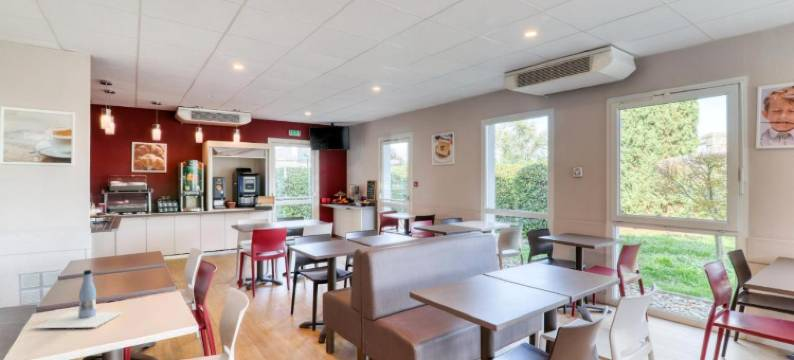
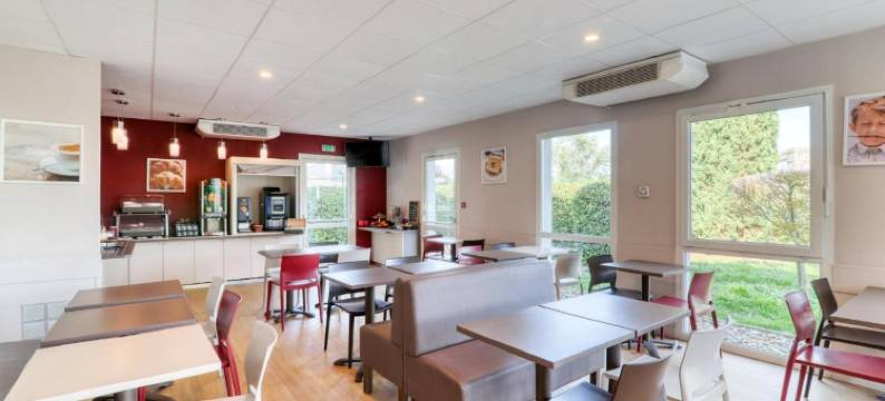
- bottle [31,269,125,329]
